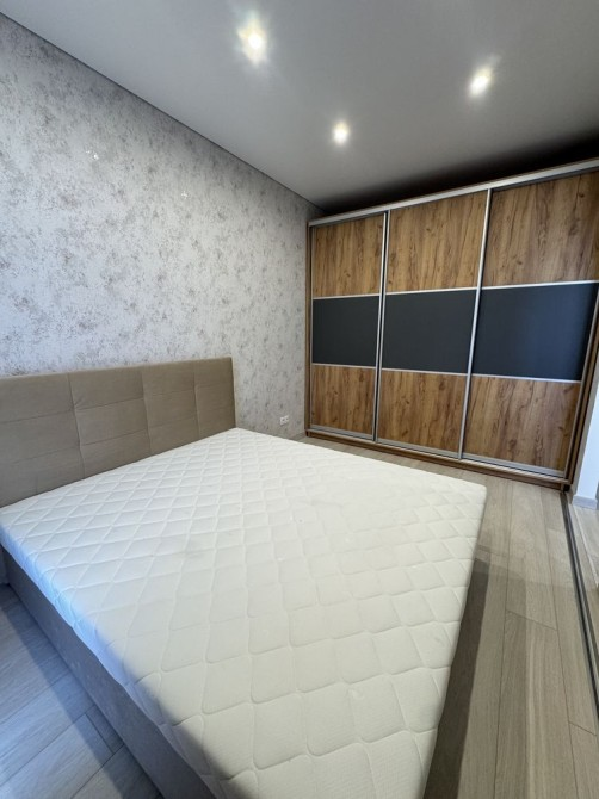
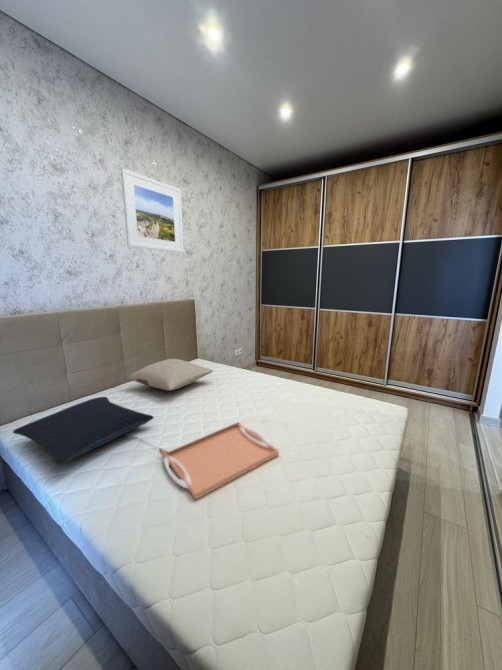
+ pillow [12,396,155,466]
+ pillow [128,358,214,391]
+ serving tray [159,421,280,501]
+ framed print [120,168,184,254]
